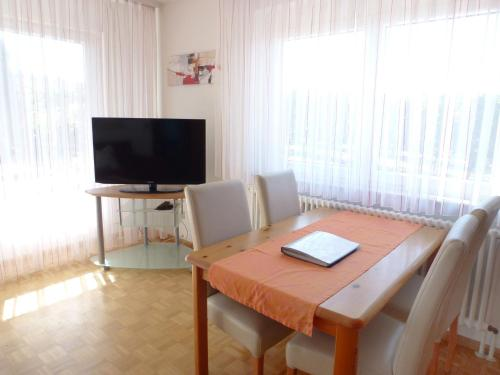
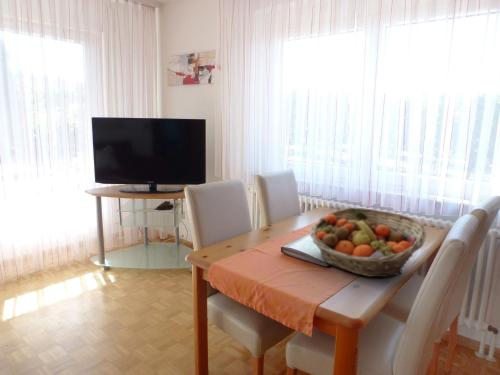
+ fruit basket [309,207,427,278]
